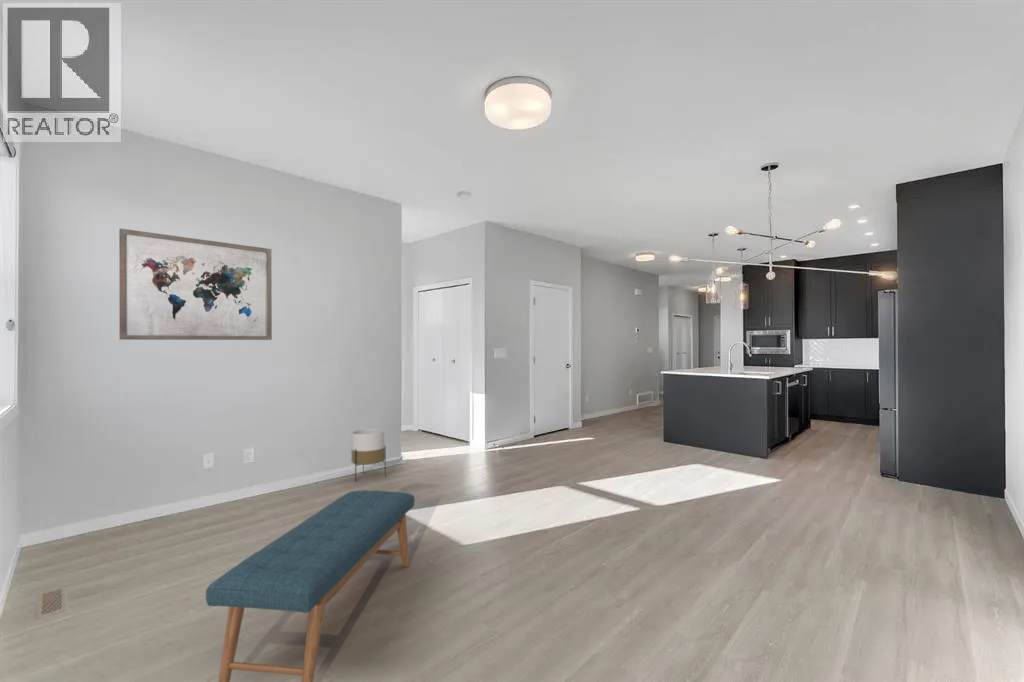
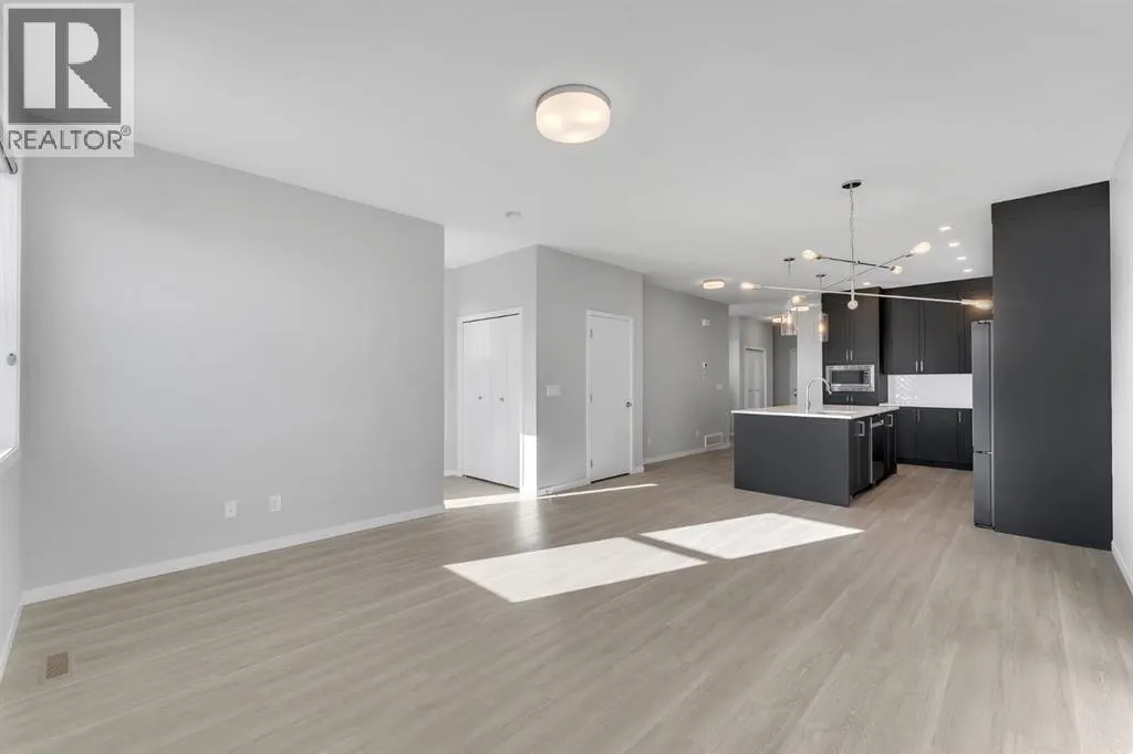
- wall art [118,227,273,341]
- bench [205,489,416,682]
- planter [350,428,387,482]
